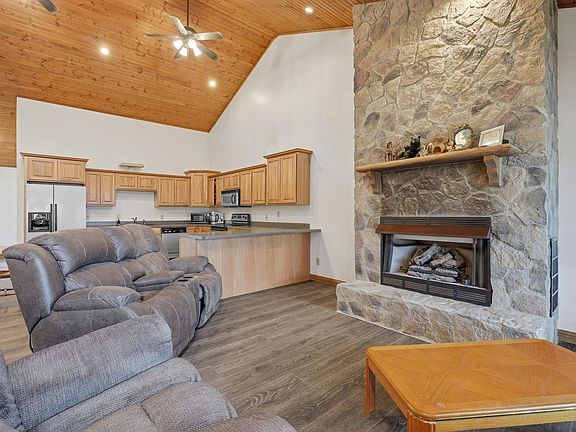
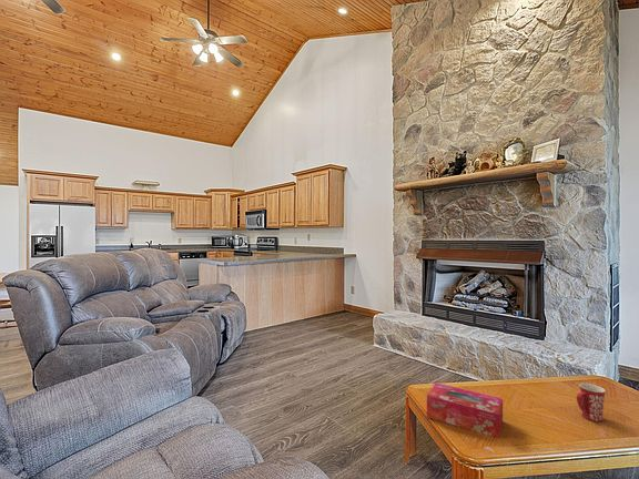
+ mug [576,383,607,422]
+ tissue box [426,381,504,439]
